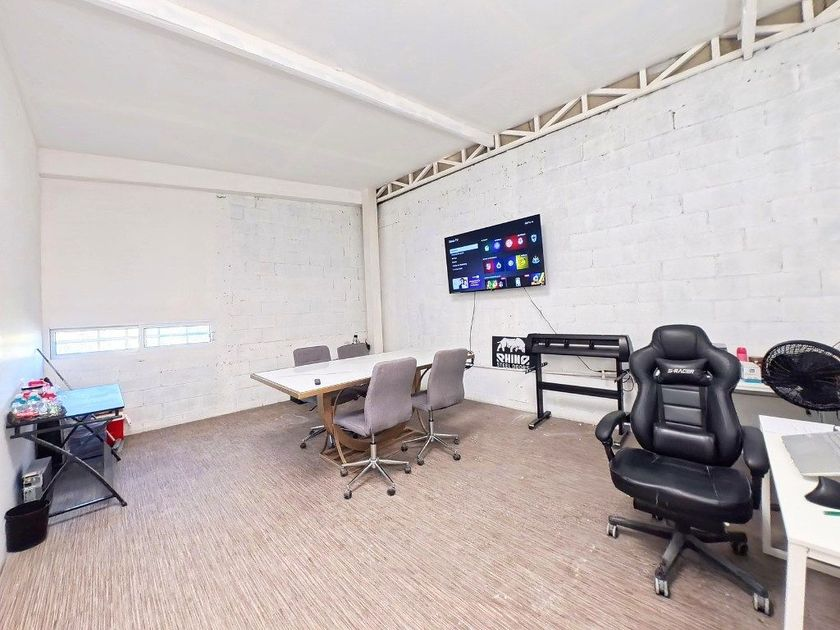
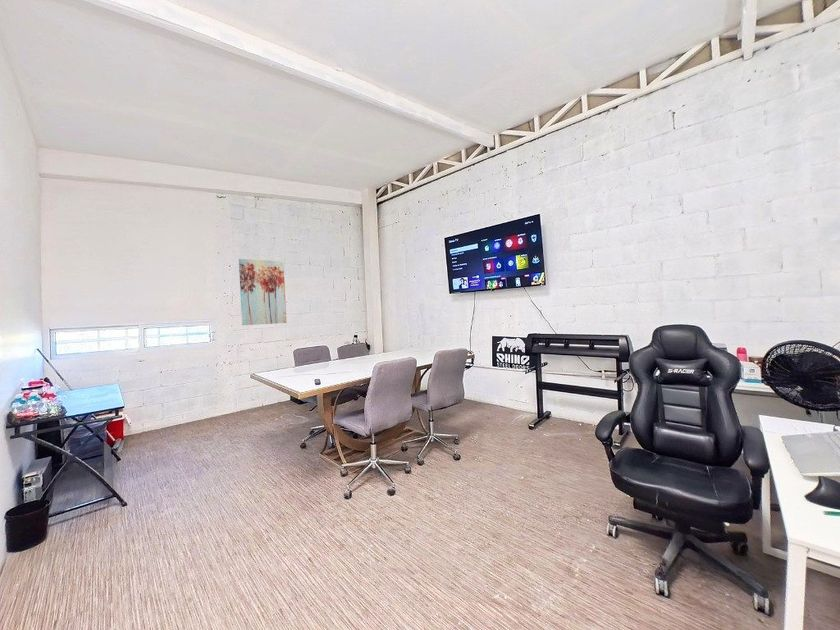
+ wall art [238,258,287,326]
